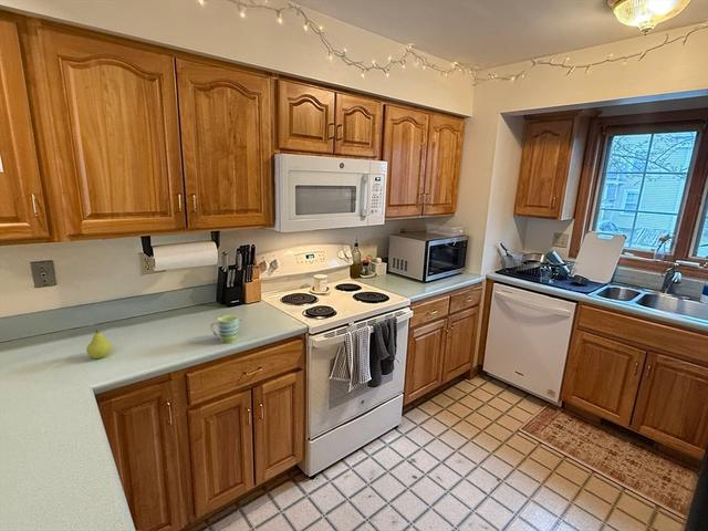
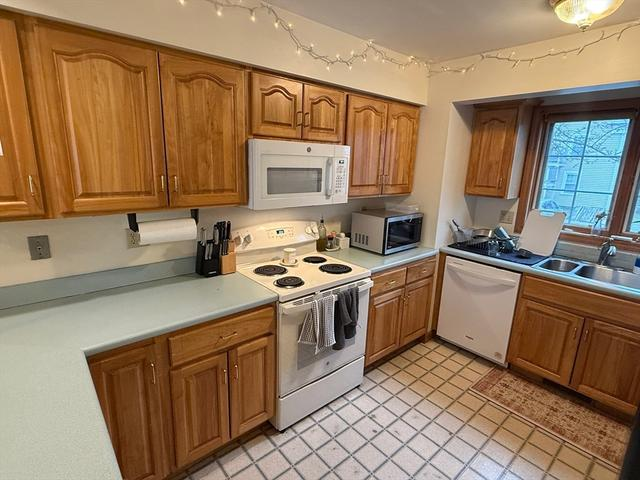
- fruit [85,329,113,360]
- mug [209,314,240,344]
